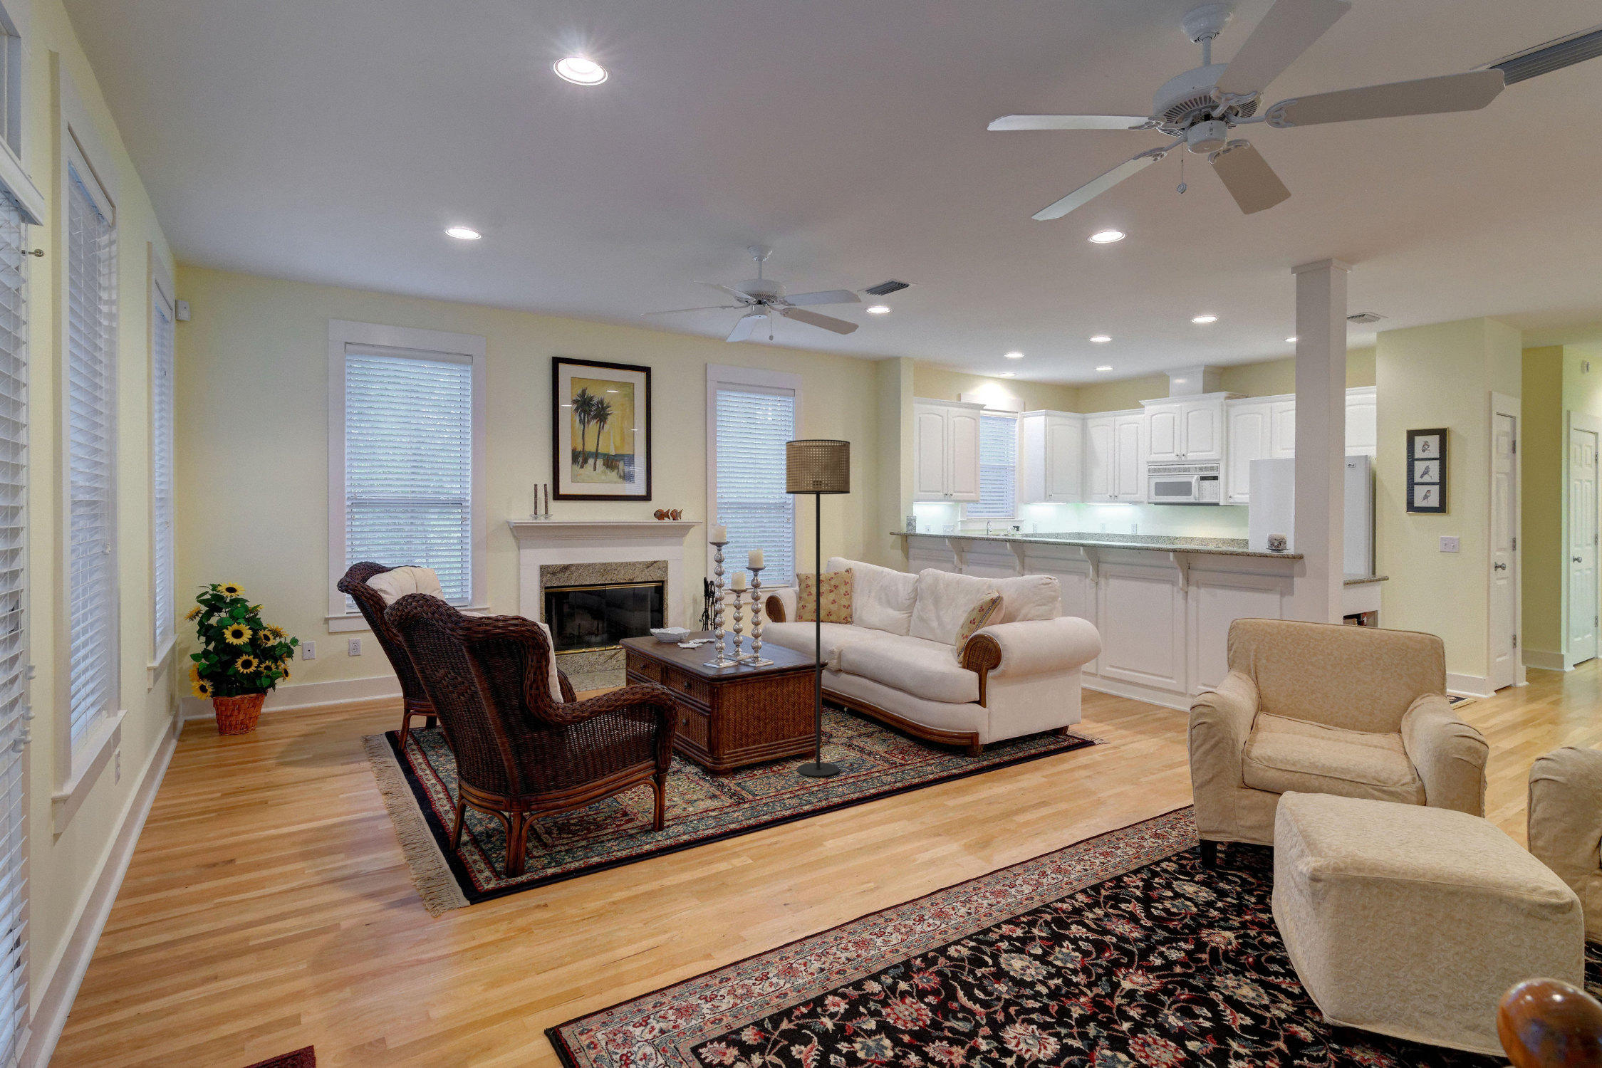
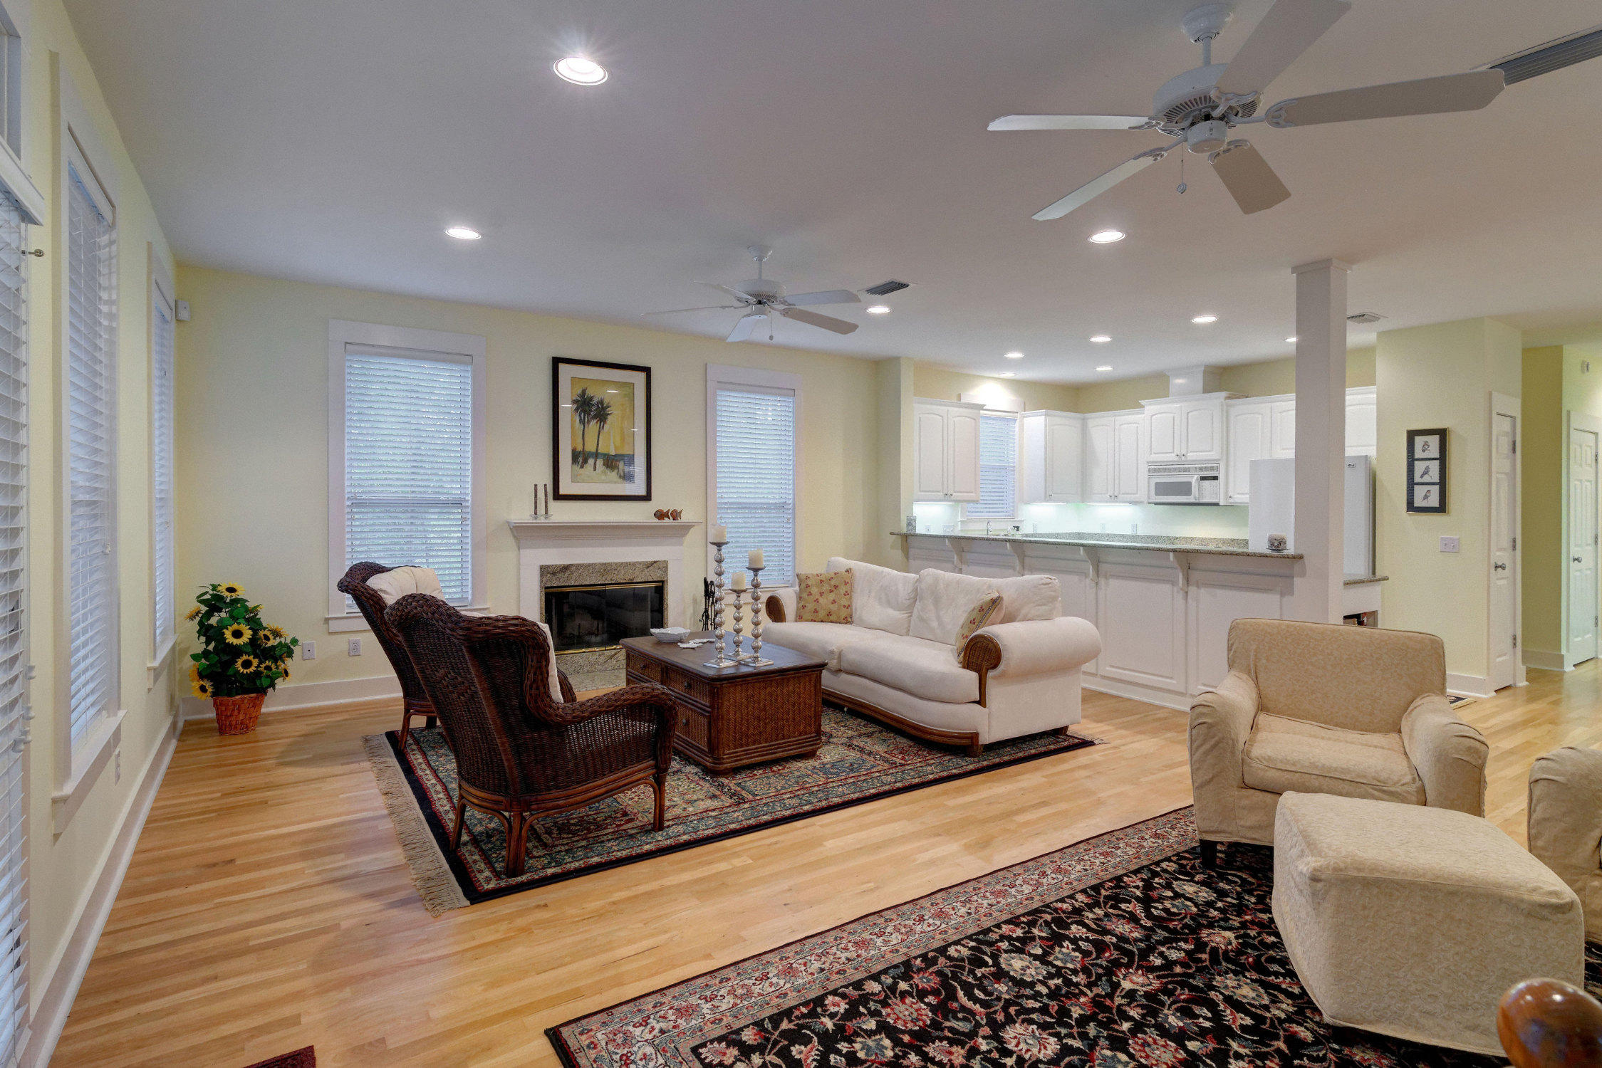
- floor lamp [786,439,851,777]
